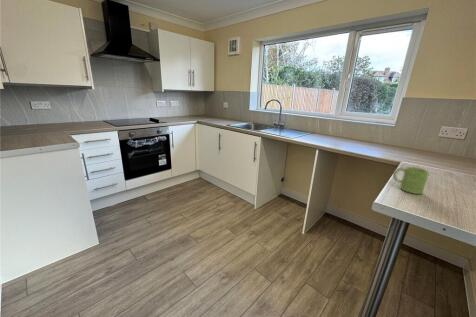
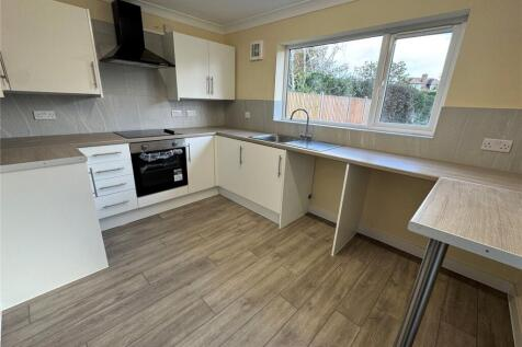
- mug [392,166,430,195]
